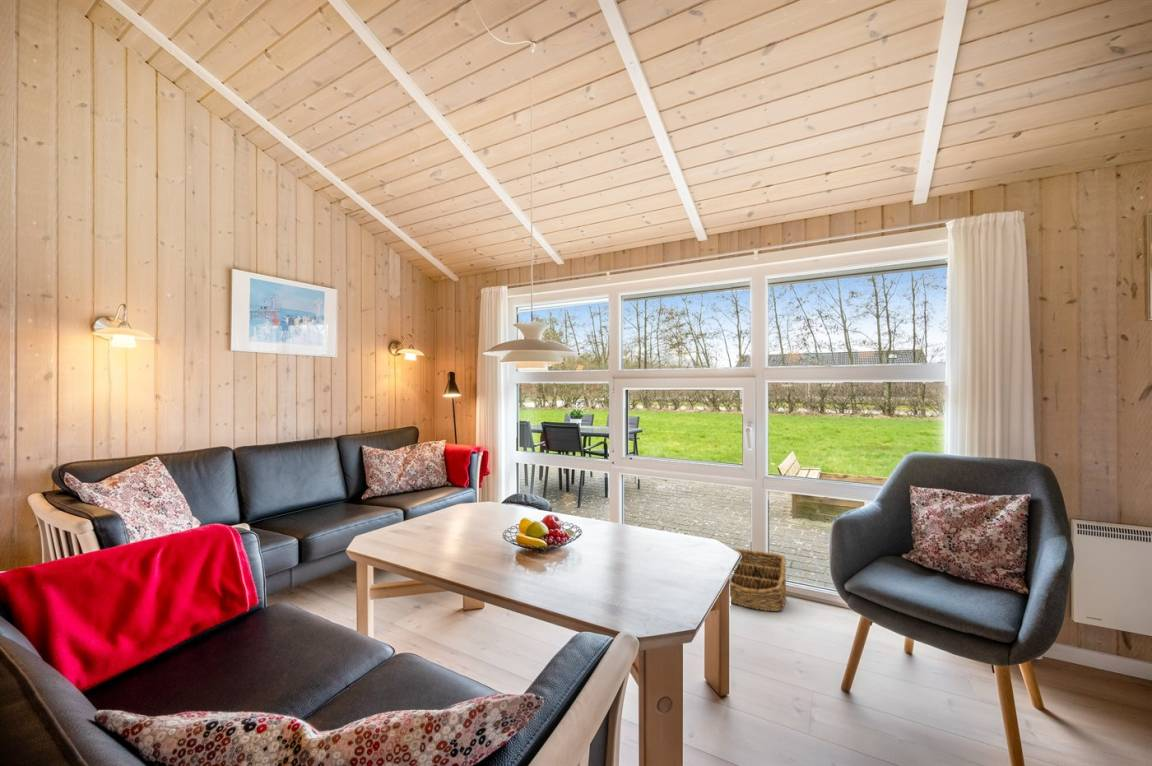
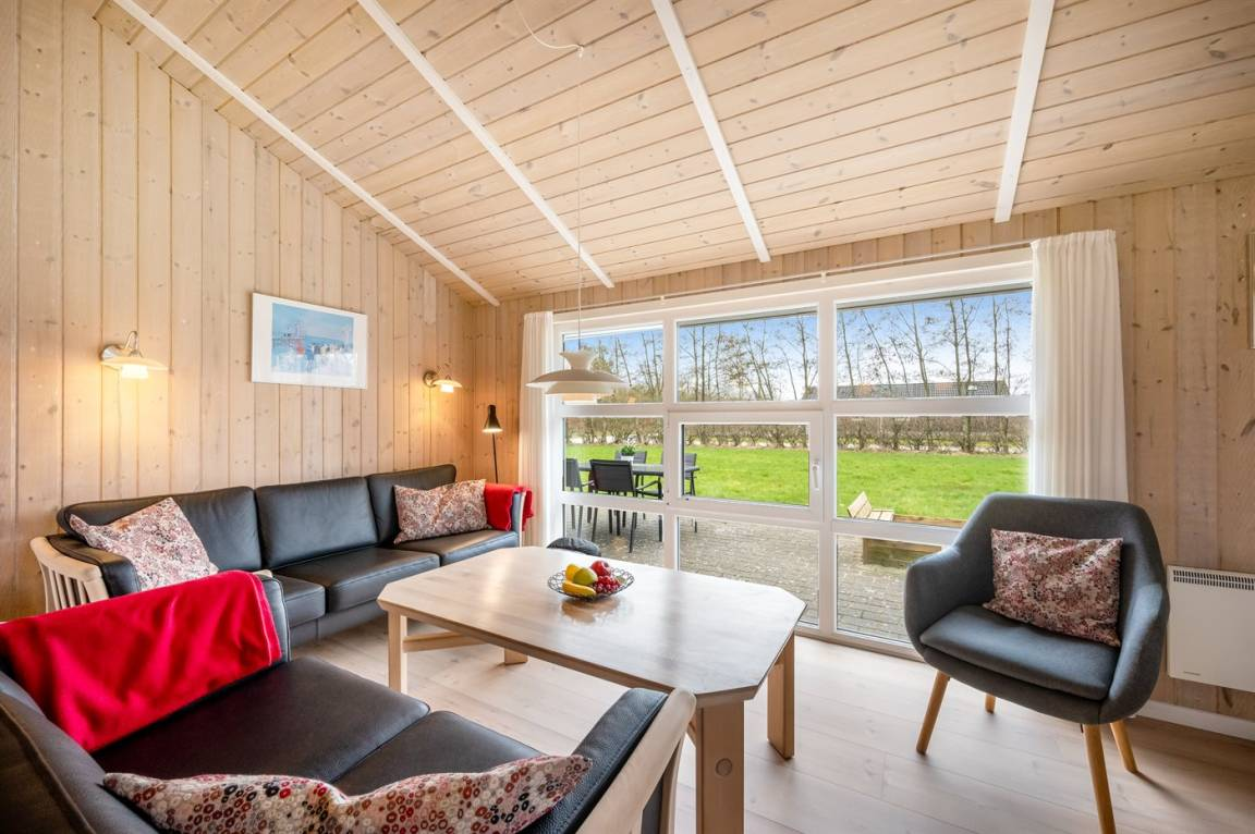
- basket [729,547,787,612]
